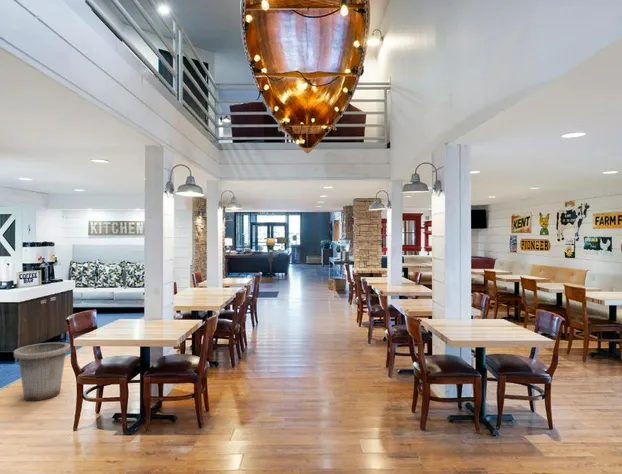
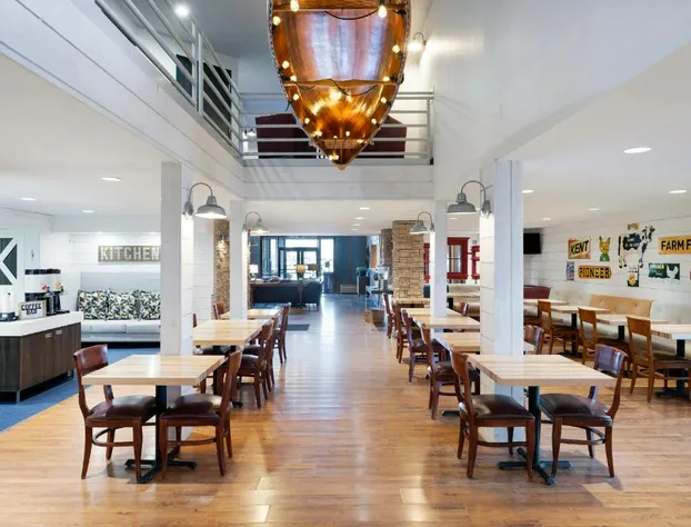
- trash can [13,341,71,402]
